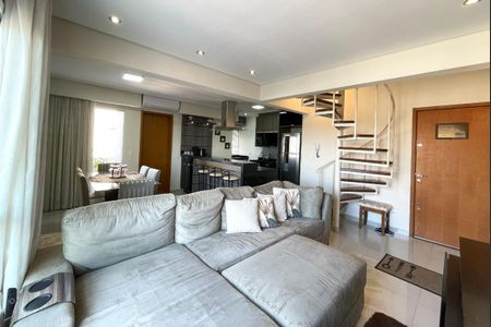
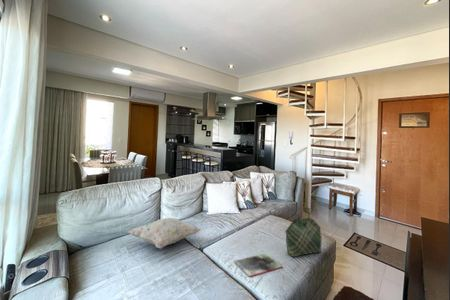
+ decorative pillow [127,217,202,250]
+ magazine [233,253,283,278]
+ tote bag [284,204,322,258]
